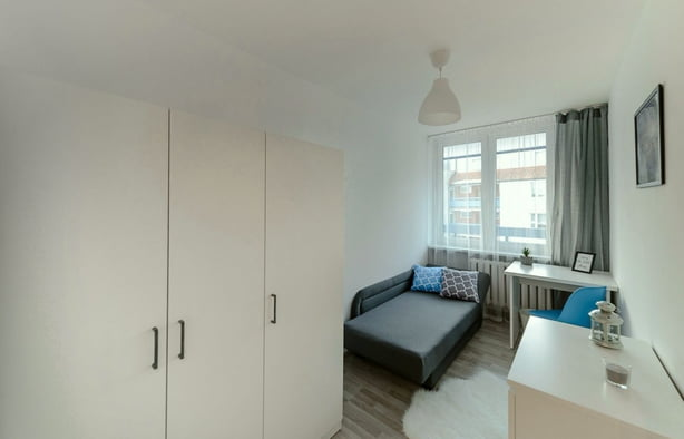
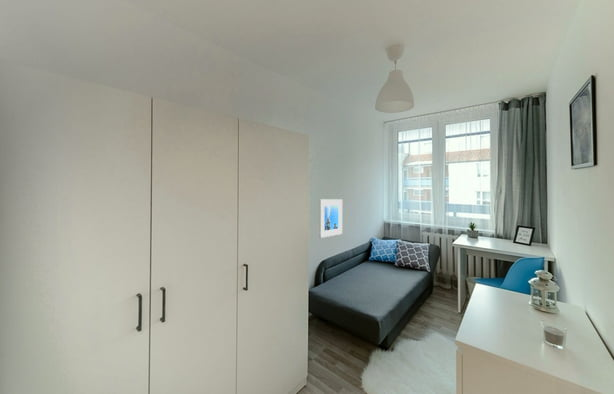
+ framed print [318,198,343,239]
